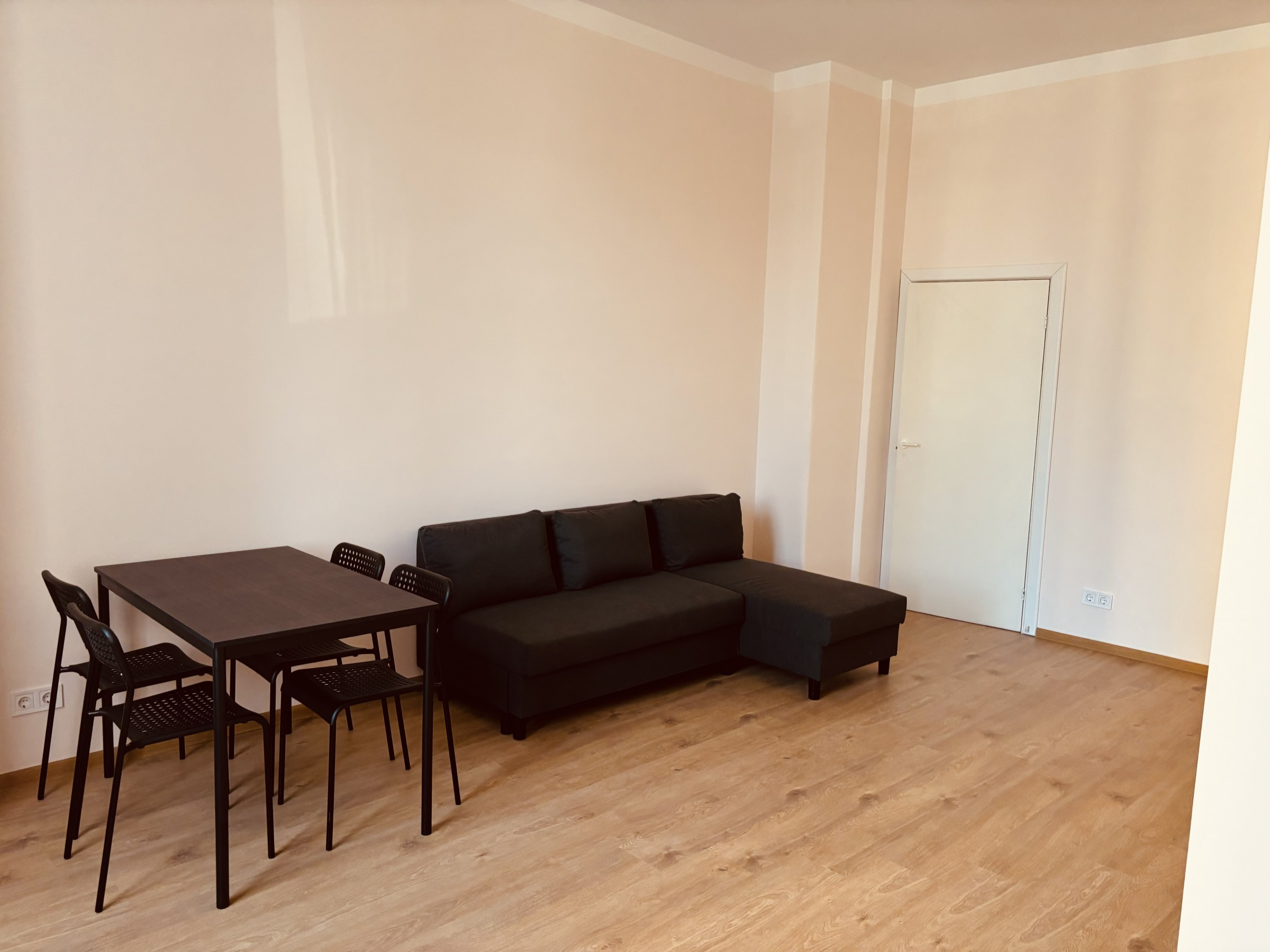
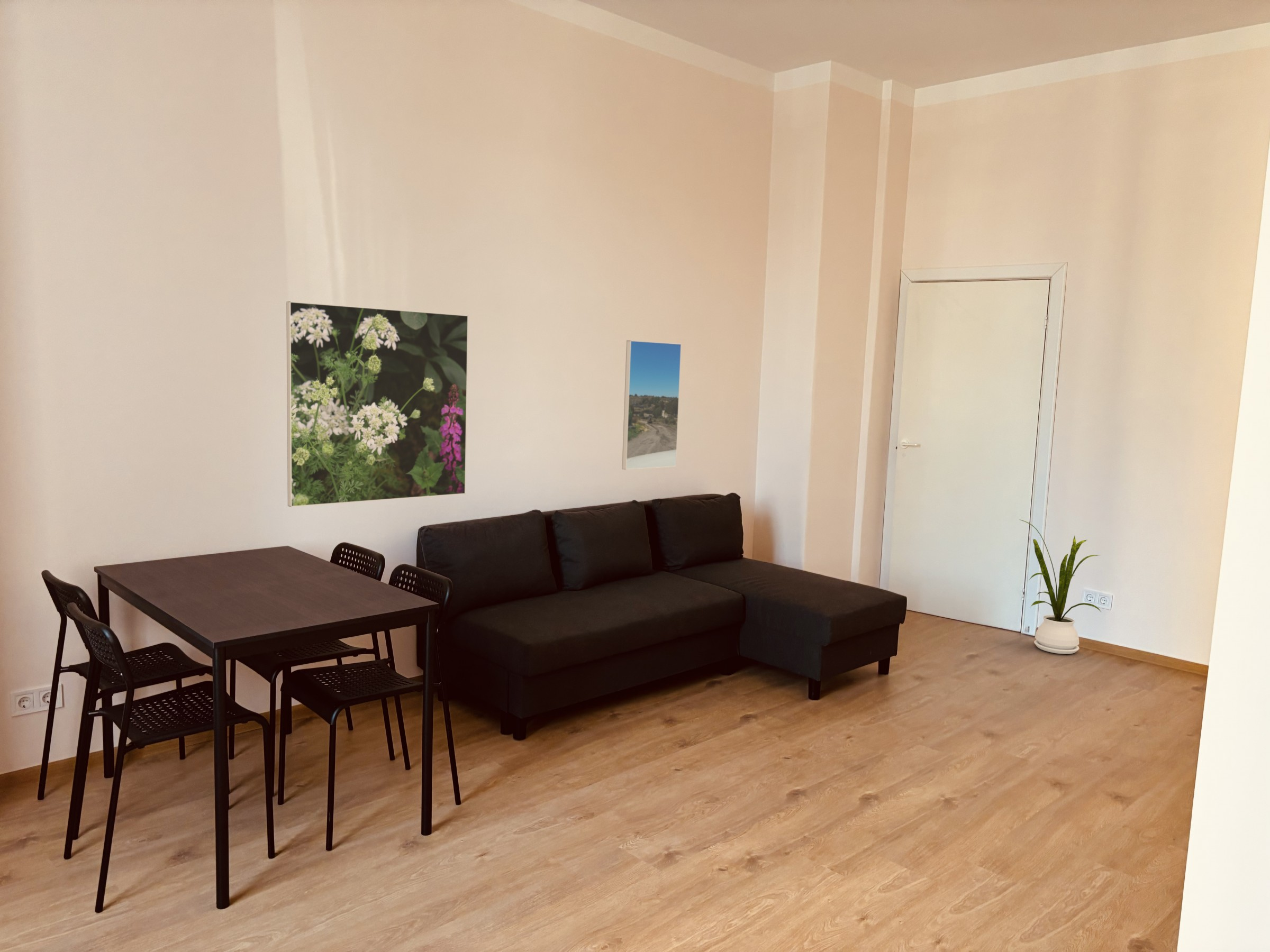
+ house plant [1019,519,1102,655]
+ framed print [621,340,682,470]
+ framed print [286,300,469,508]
